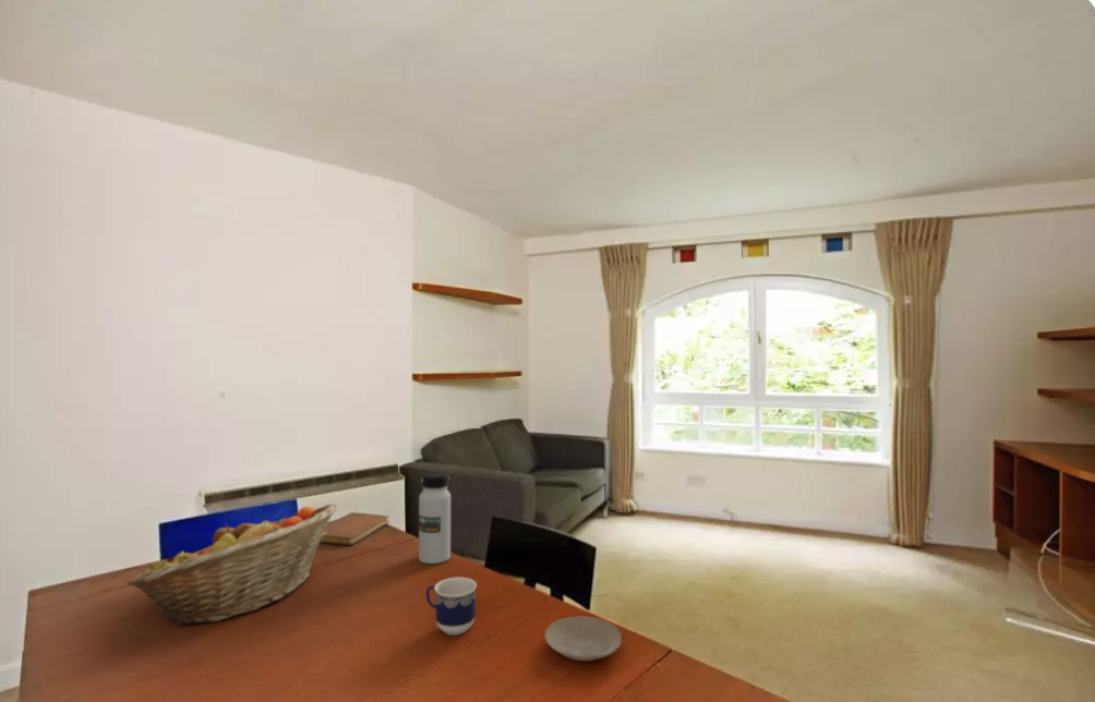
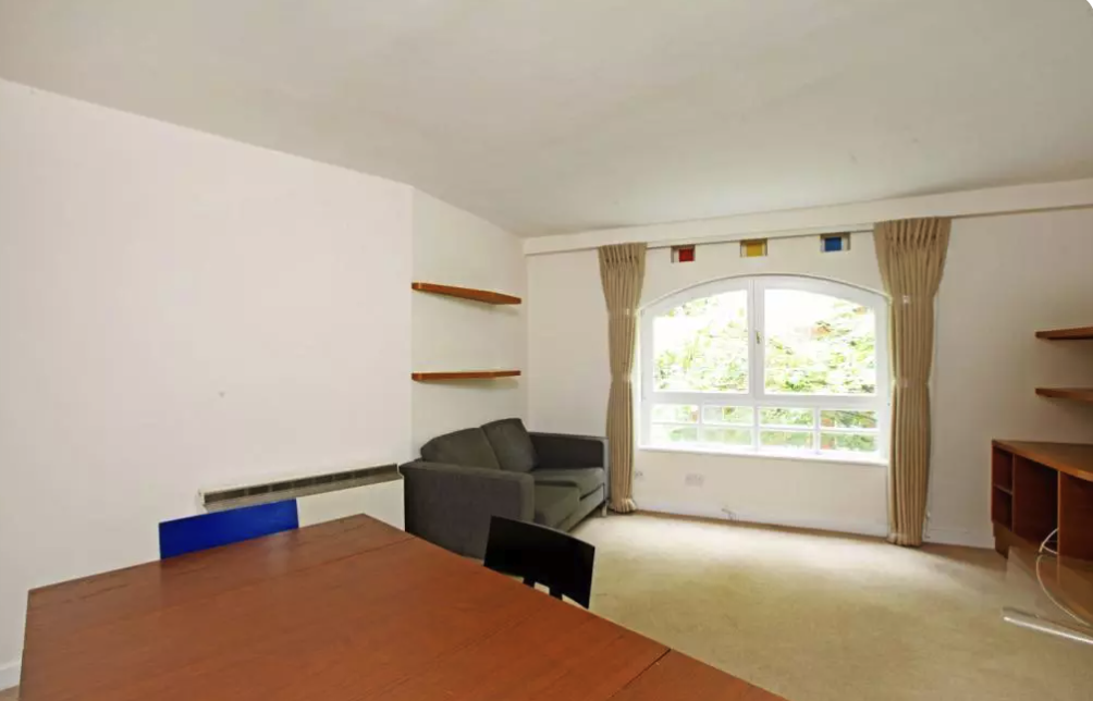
- plate [543,615,623,662]
- notebook [320,511,390,546]
- fruit basket [125,503,339,628]
- cup [425,576,478,637]
- water bottle [418,472,452,565]
